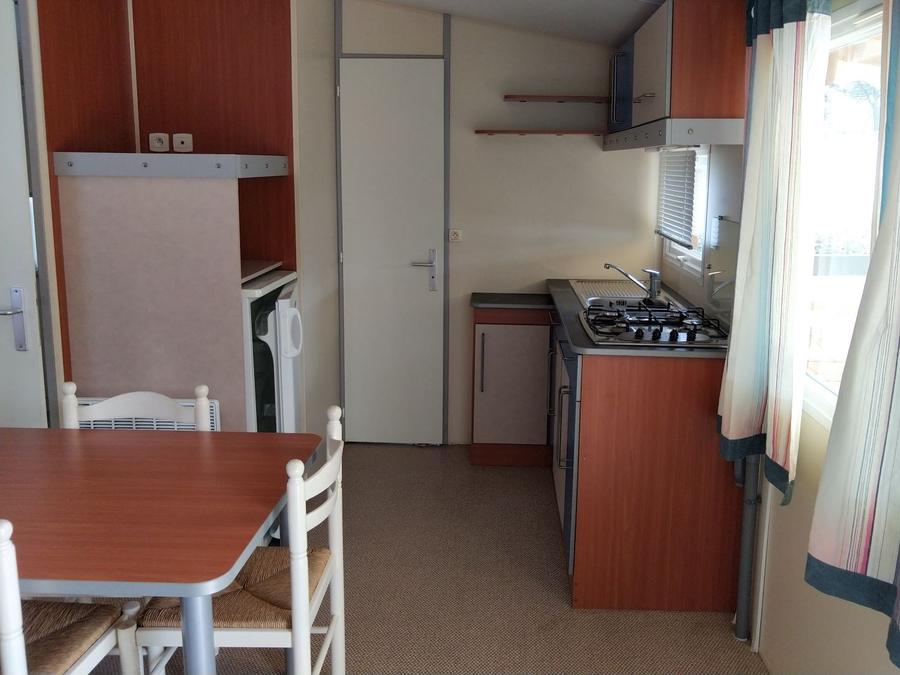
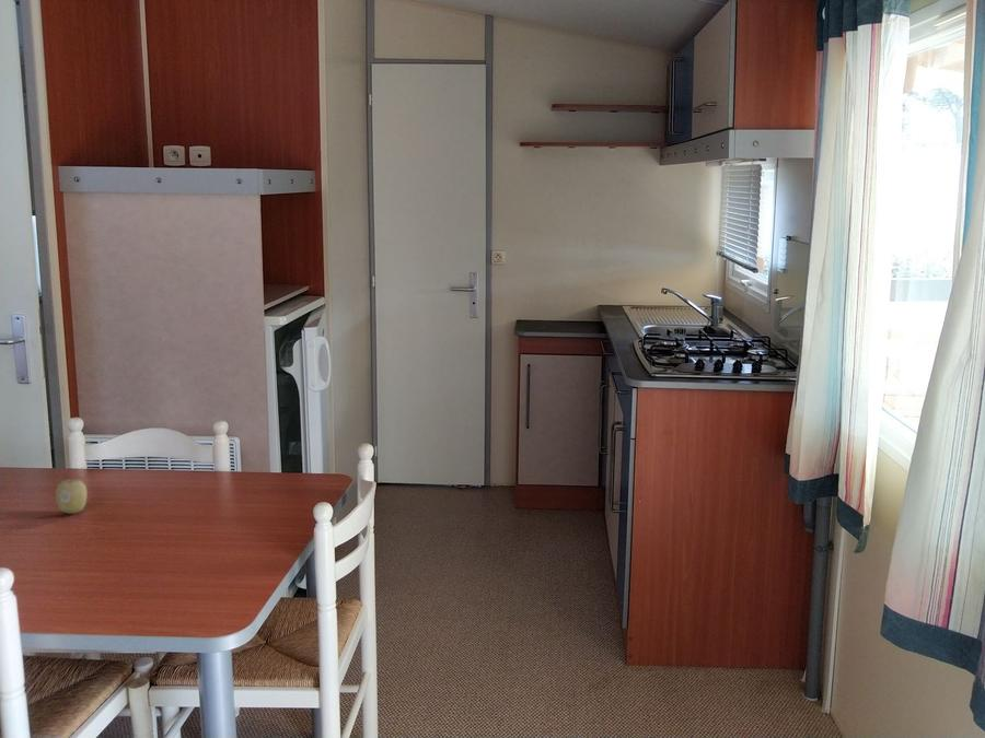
+ fruit [55,478,89,515]
